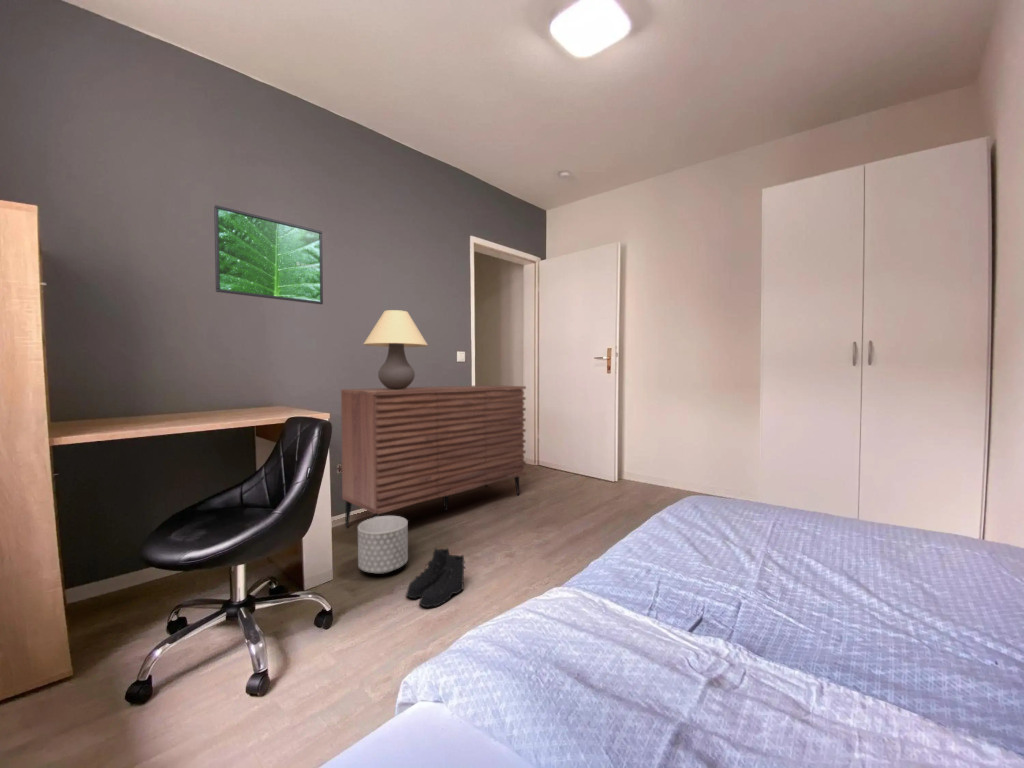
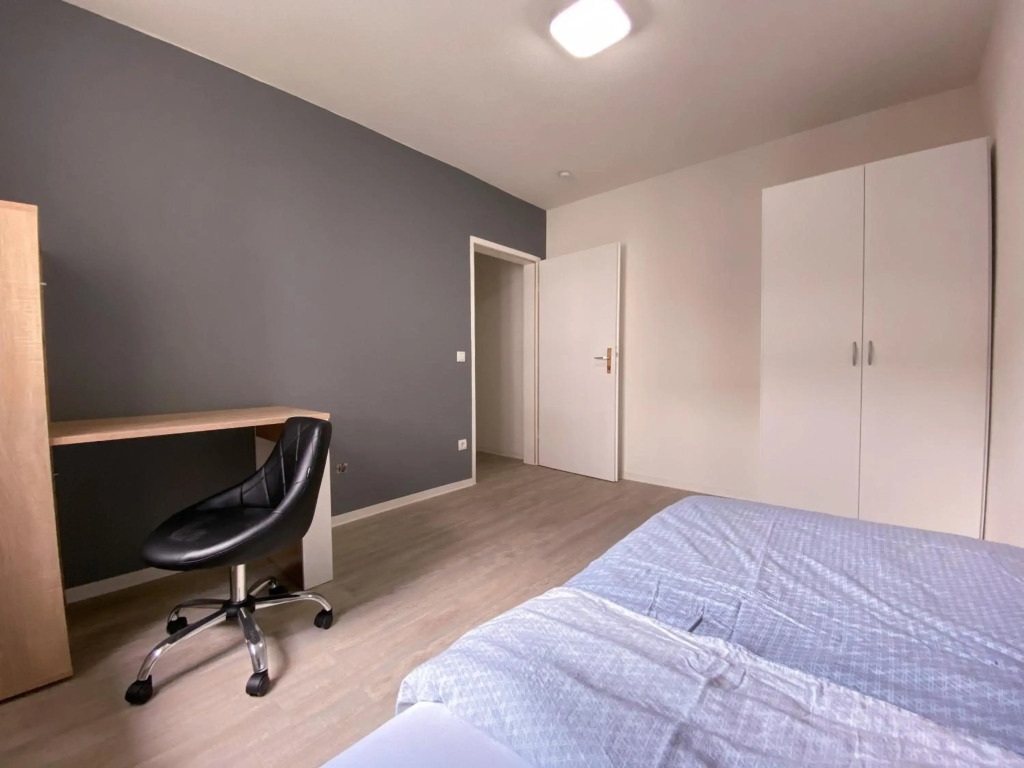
- boots [405,547,467,609]
- table lamp [362,309,429,390]
- planter [357,515,409,575]
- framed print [213,204,324,306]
- sideboard [340,384,527,528]
